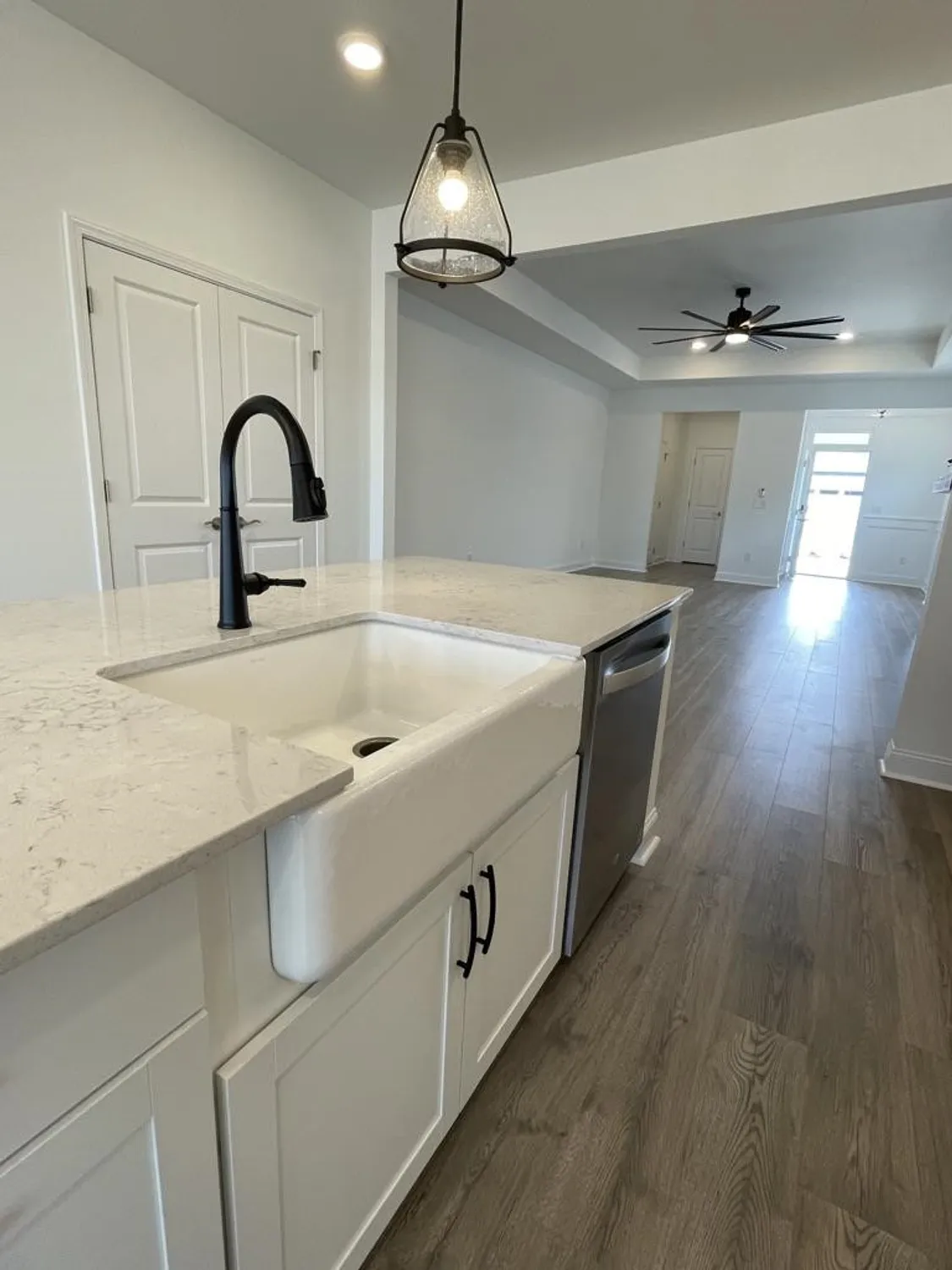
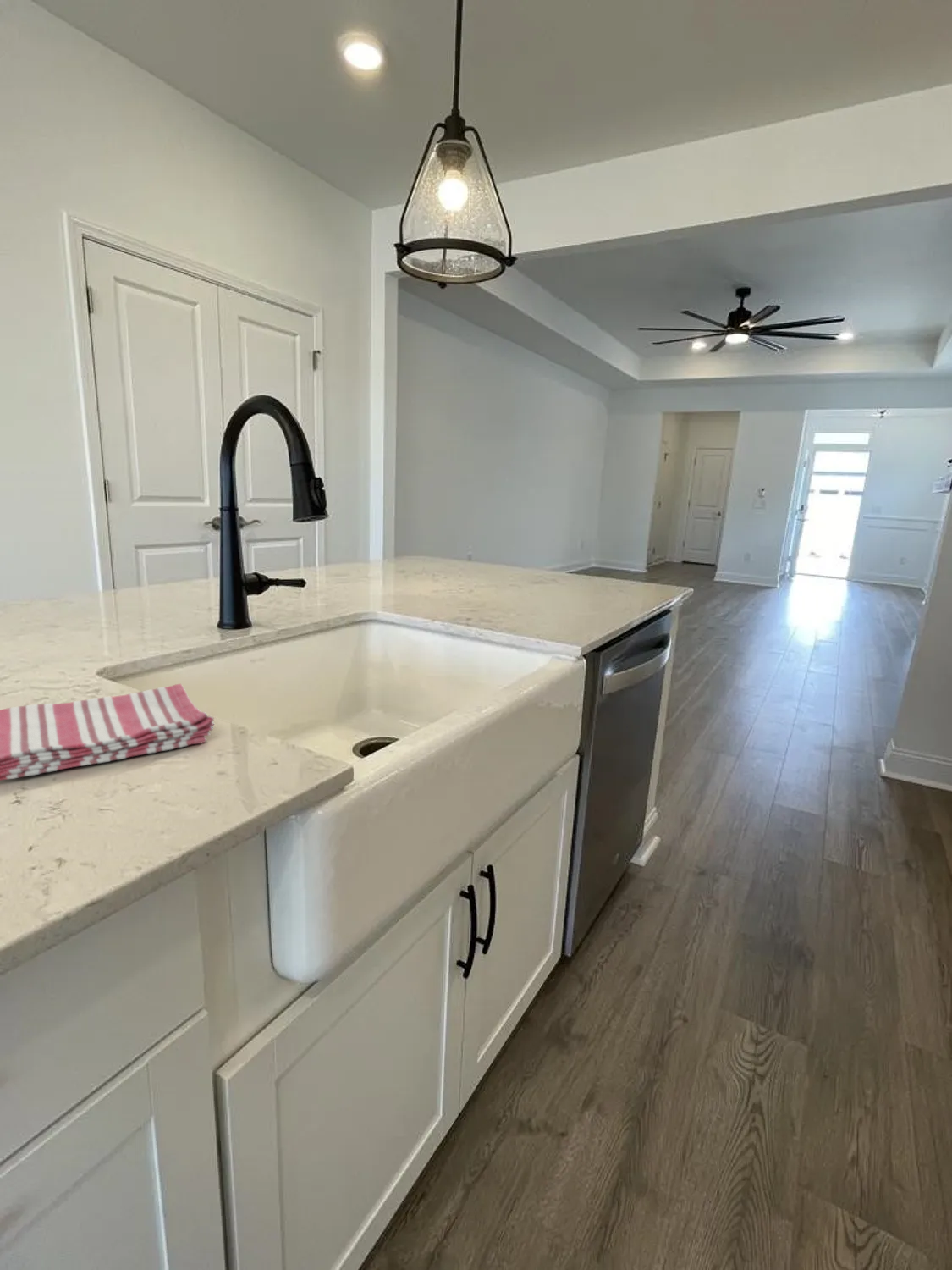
+ dish towel [0,683,215,781]
